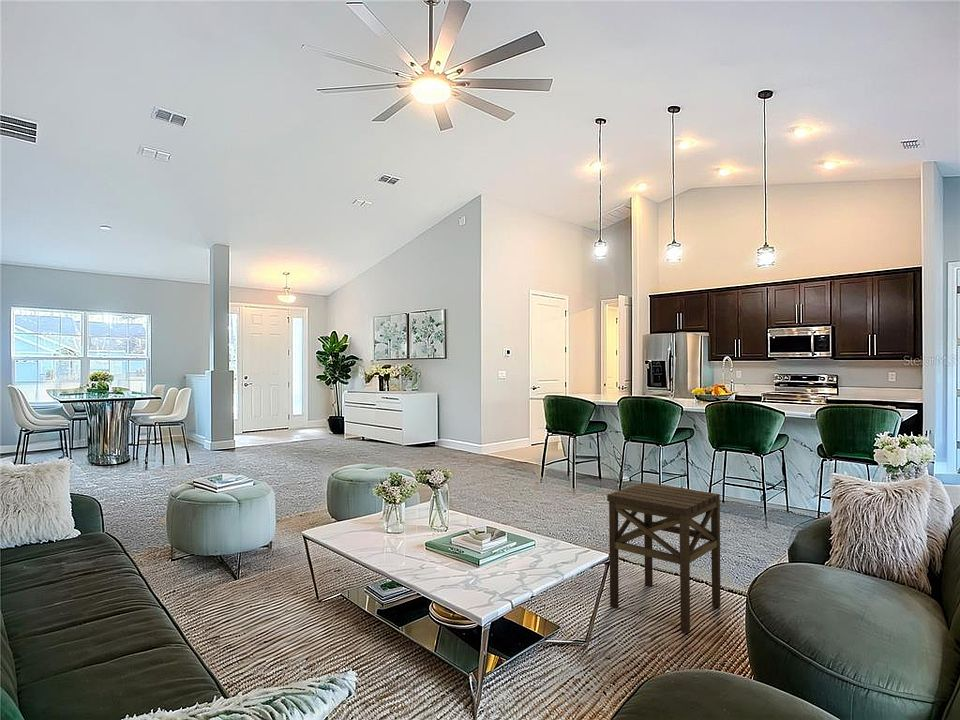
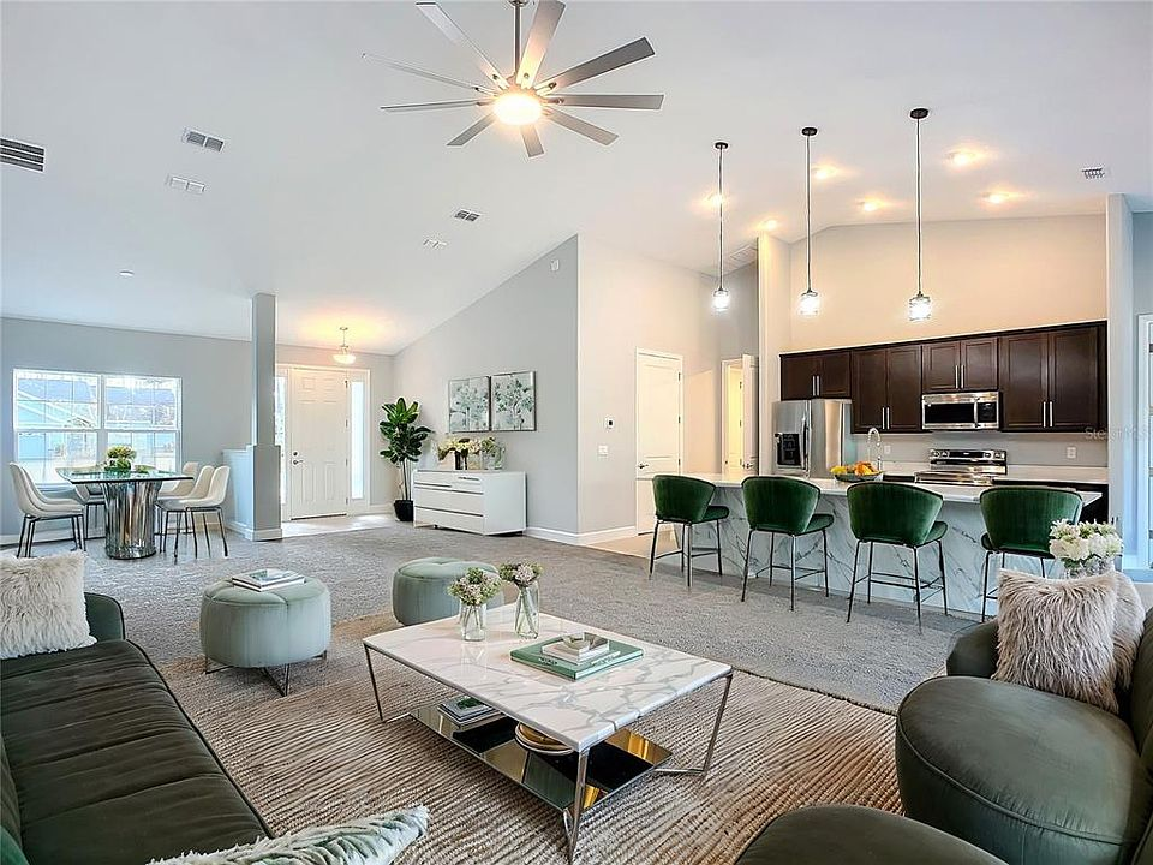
- side table [606,482,721,634]
